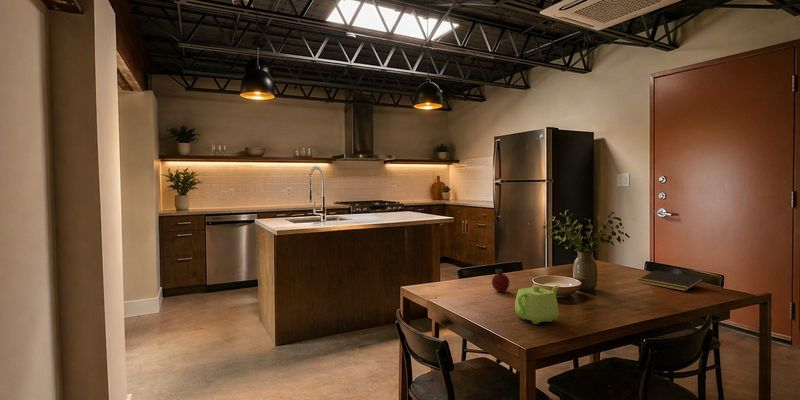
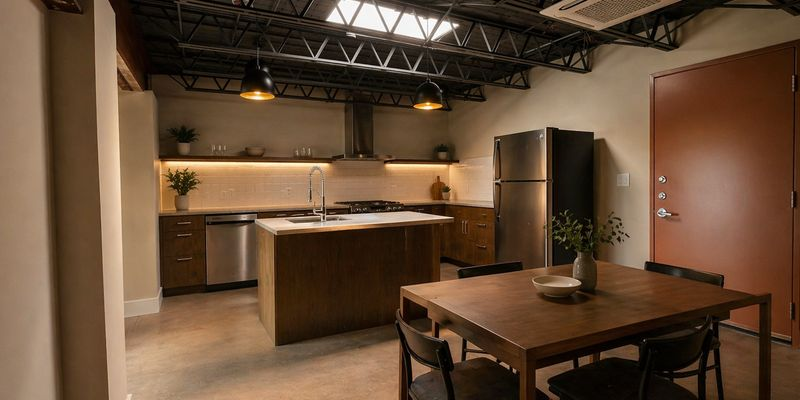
- fruit [491,268,511,293]
- notepad [637,269,704,292]
- teapot [514,284,561,325]
